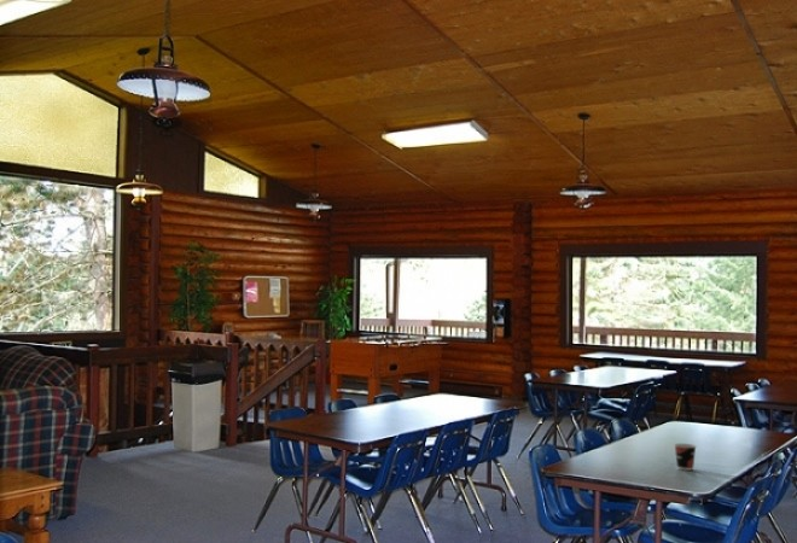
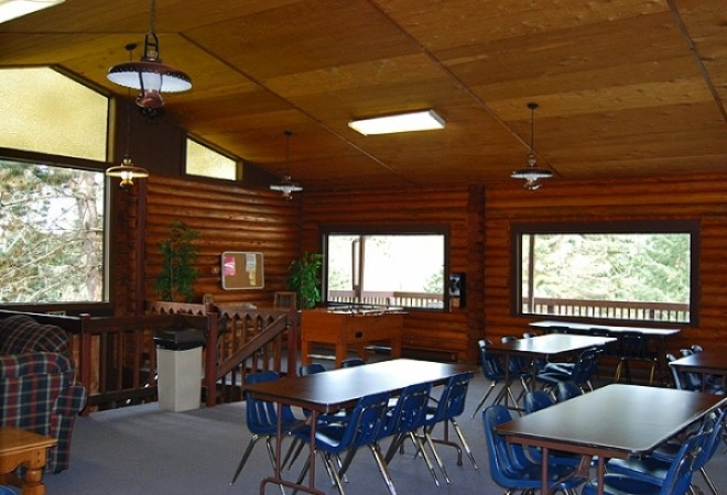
- cup [673,443,697,472]
